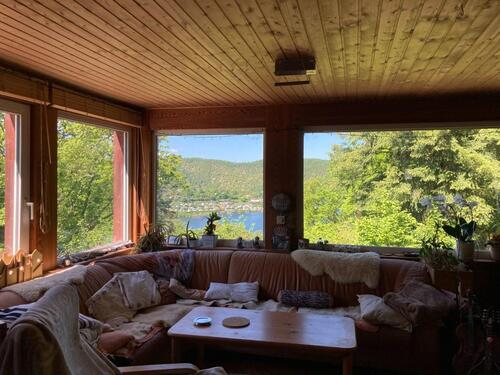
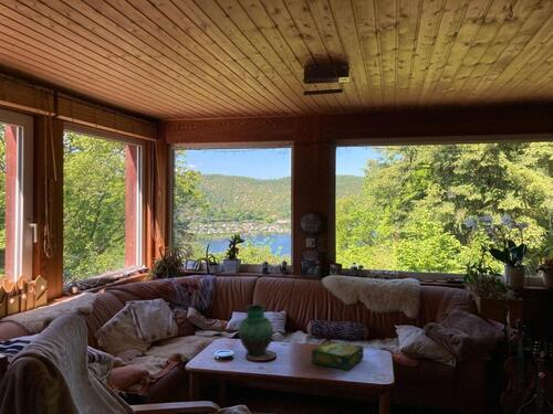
+ vase [238,304,274,357]
+ board game [311,339,365,372]
